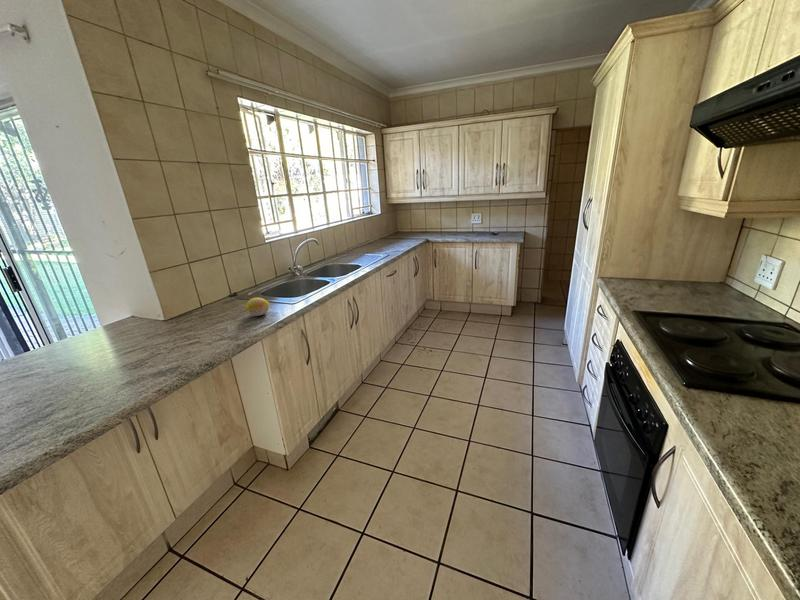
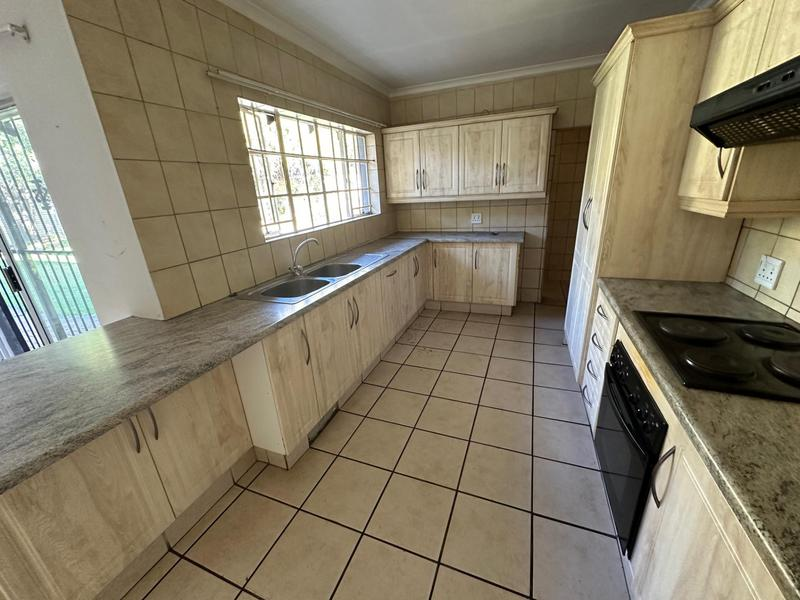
- fruit [245,297,271,317]
